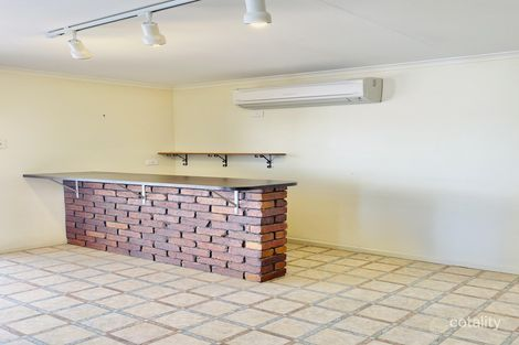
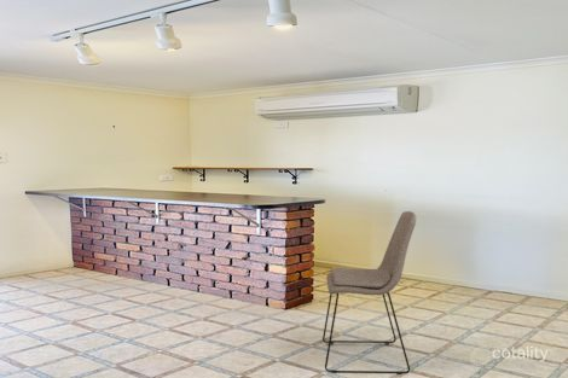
+ chair [321,210,417,376]
